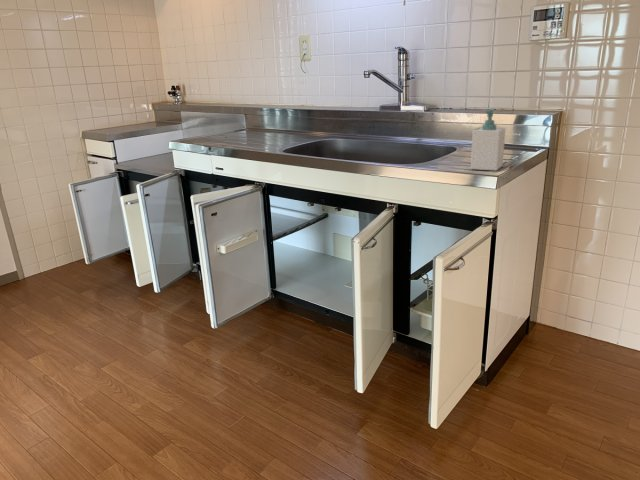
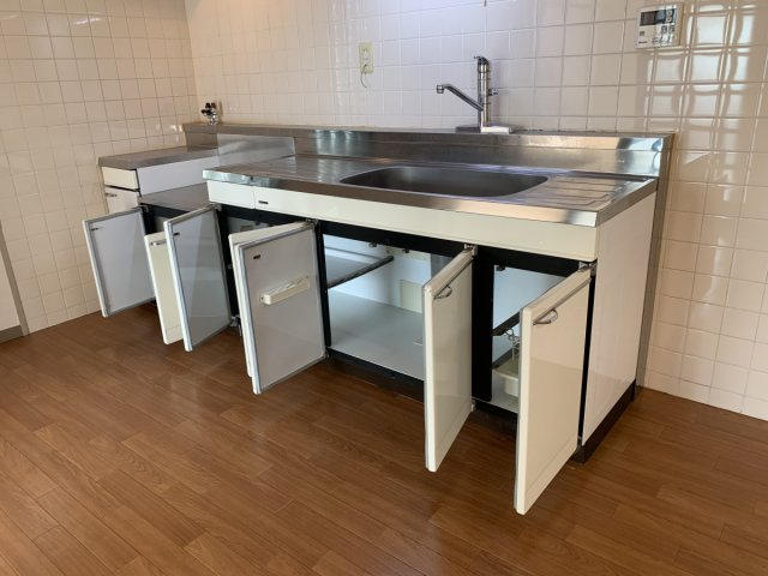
- soap bottle [470,108,506,172]
